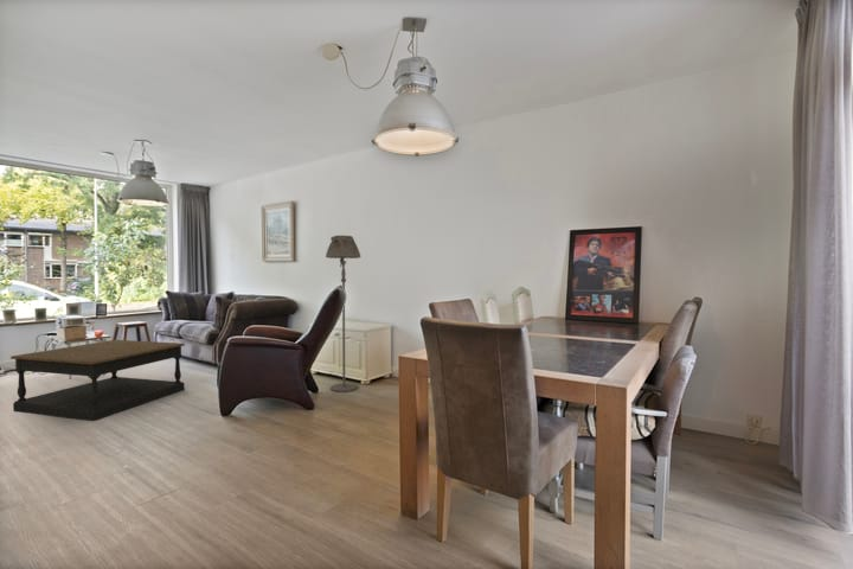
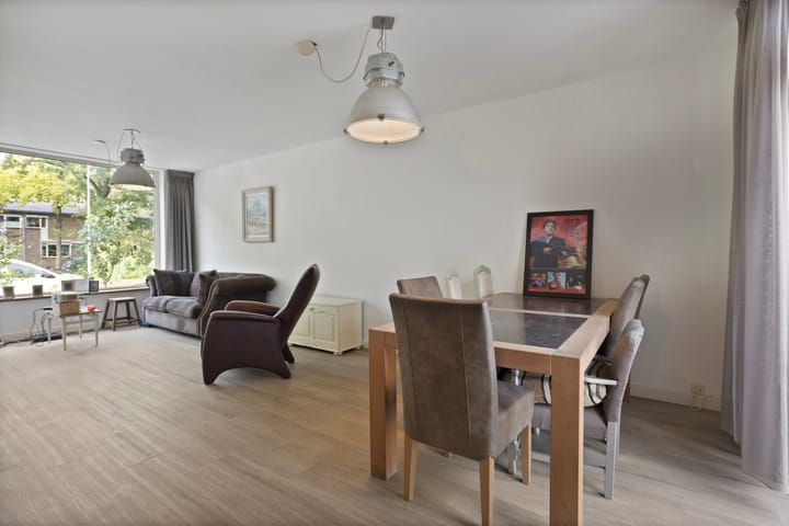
- floor lamp [325,235,361,394]
- coffee table [9,339,186,422]
